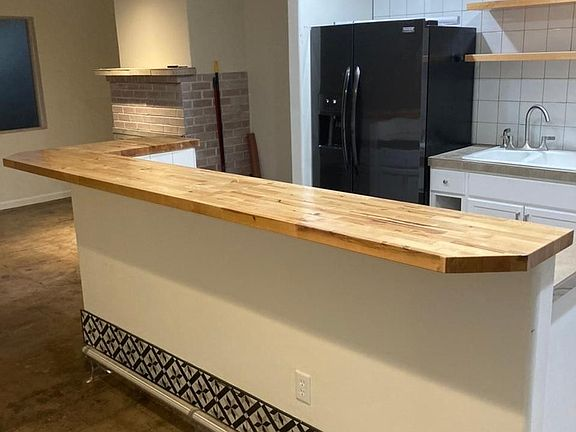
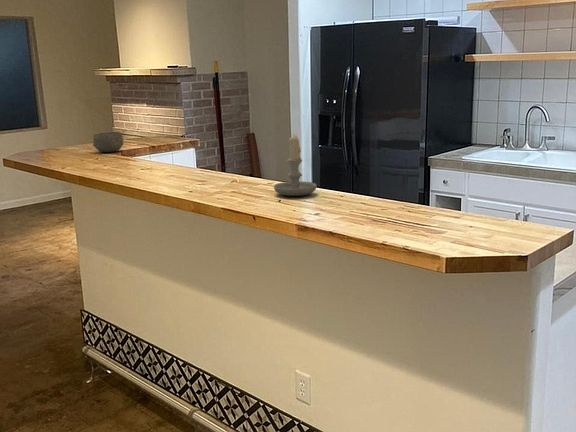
+ bowl [92,131,124,153]
+ candle [273,133,318,197]
